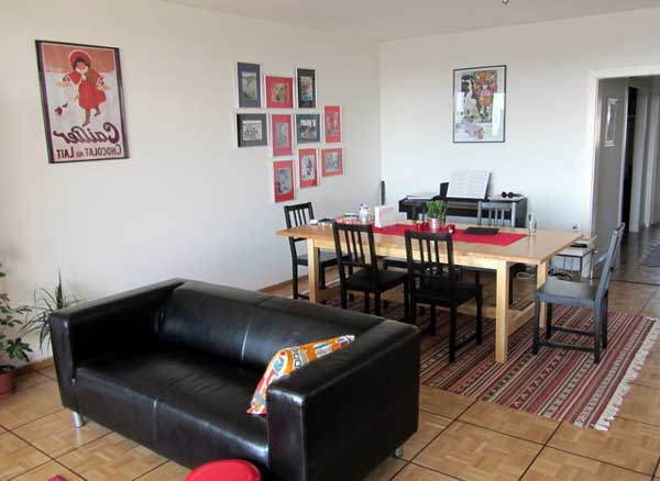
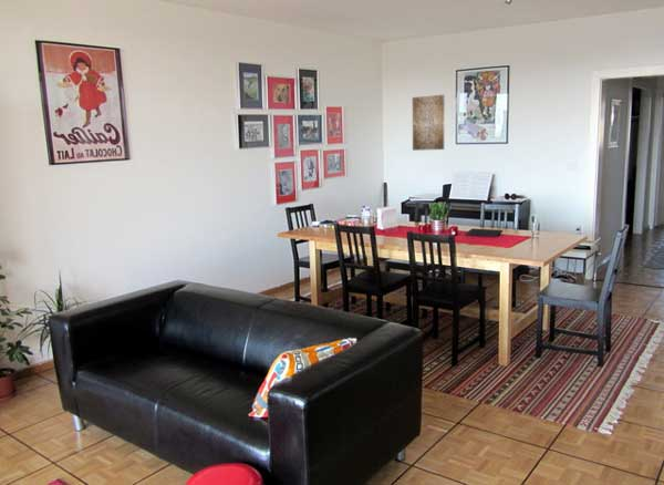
+ wall art [412,94,446,152]
